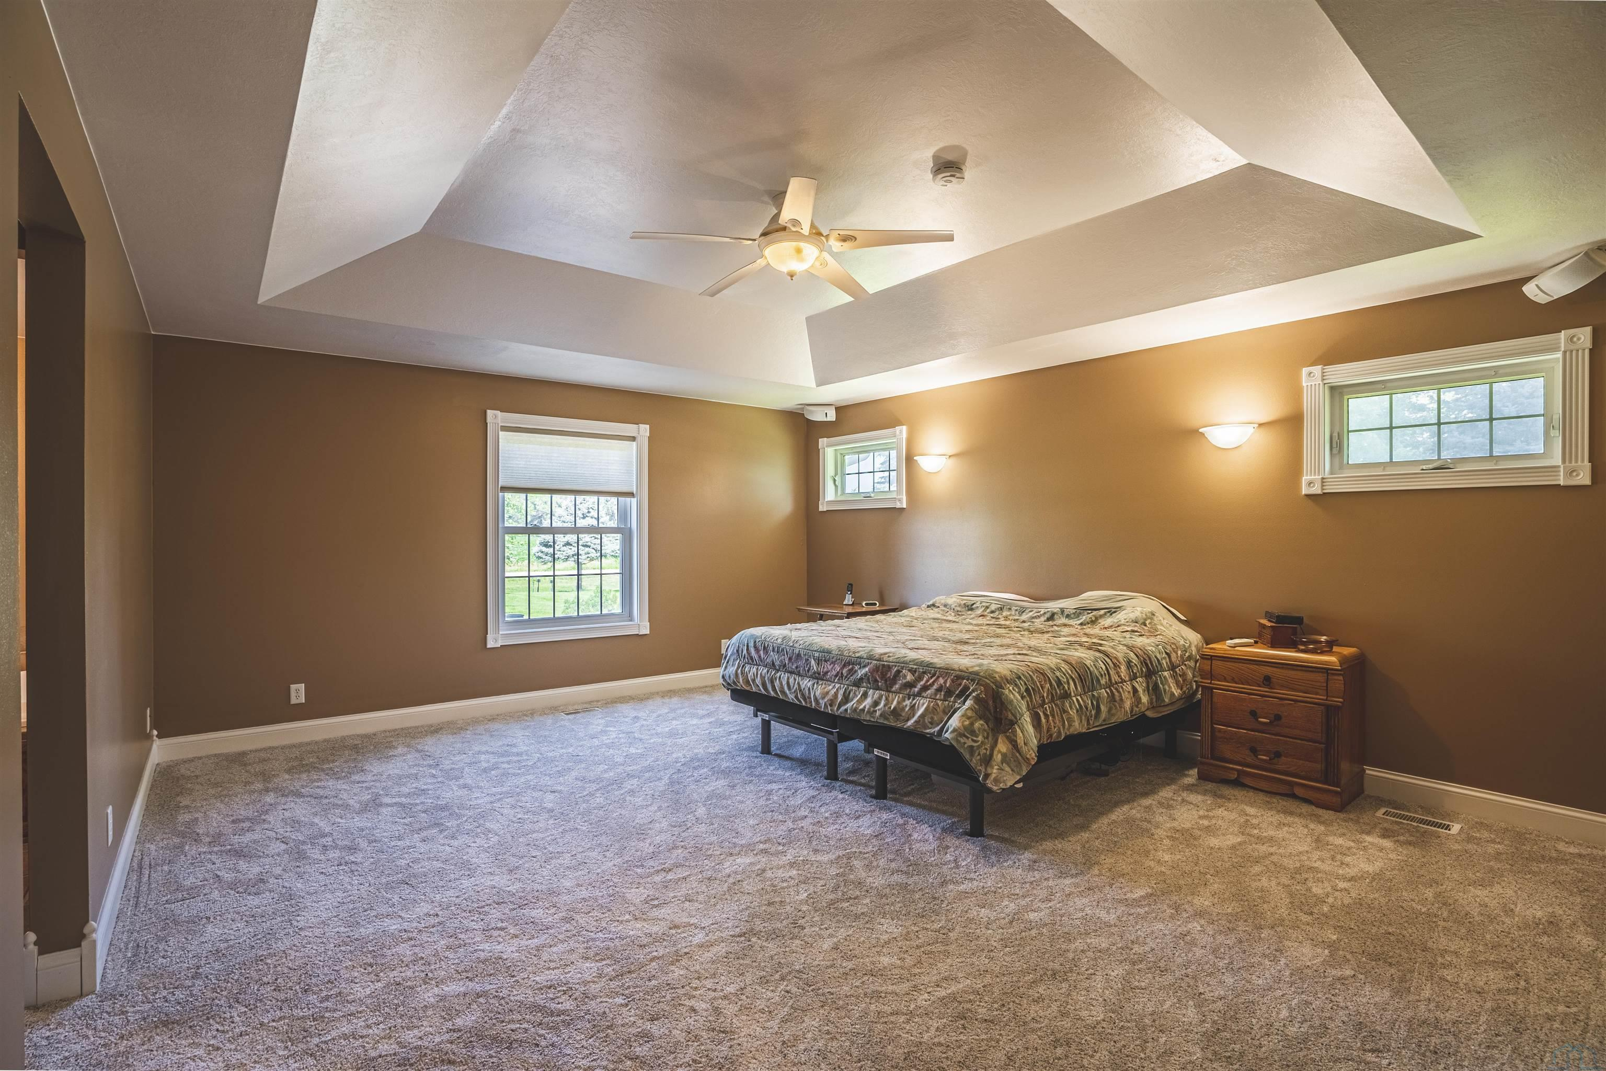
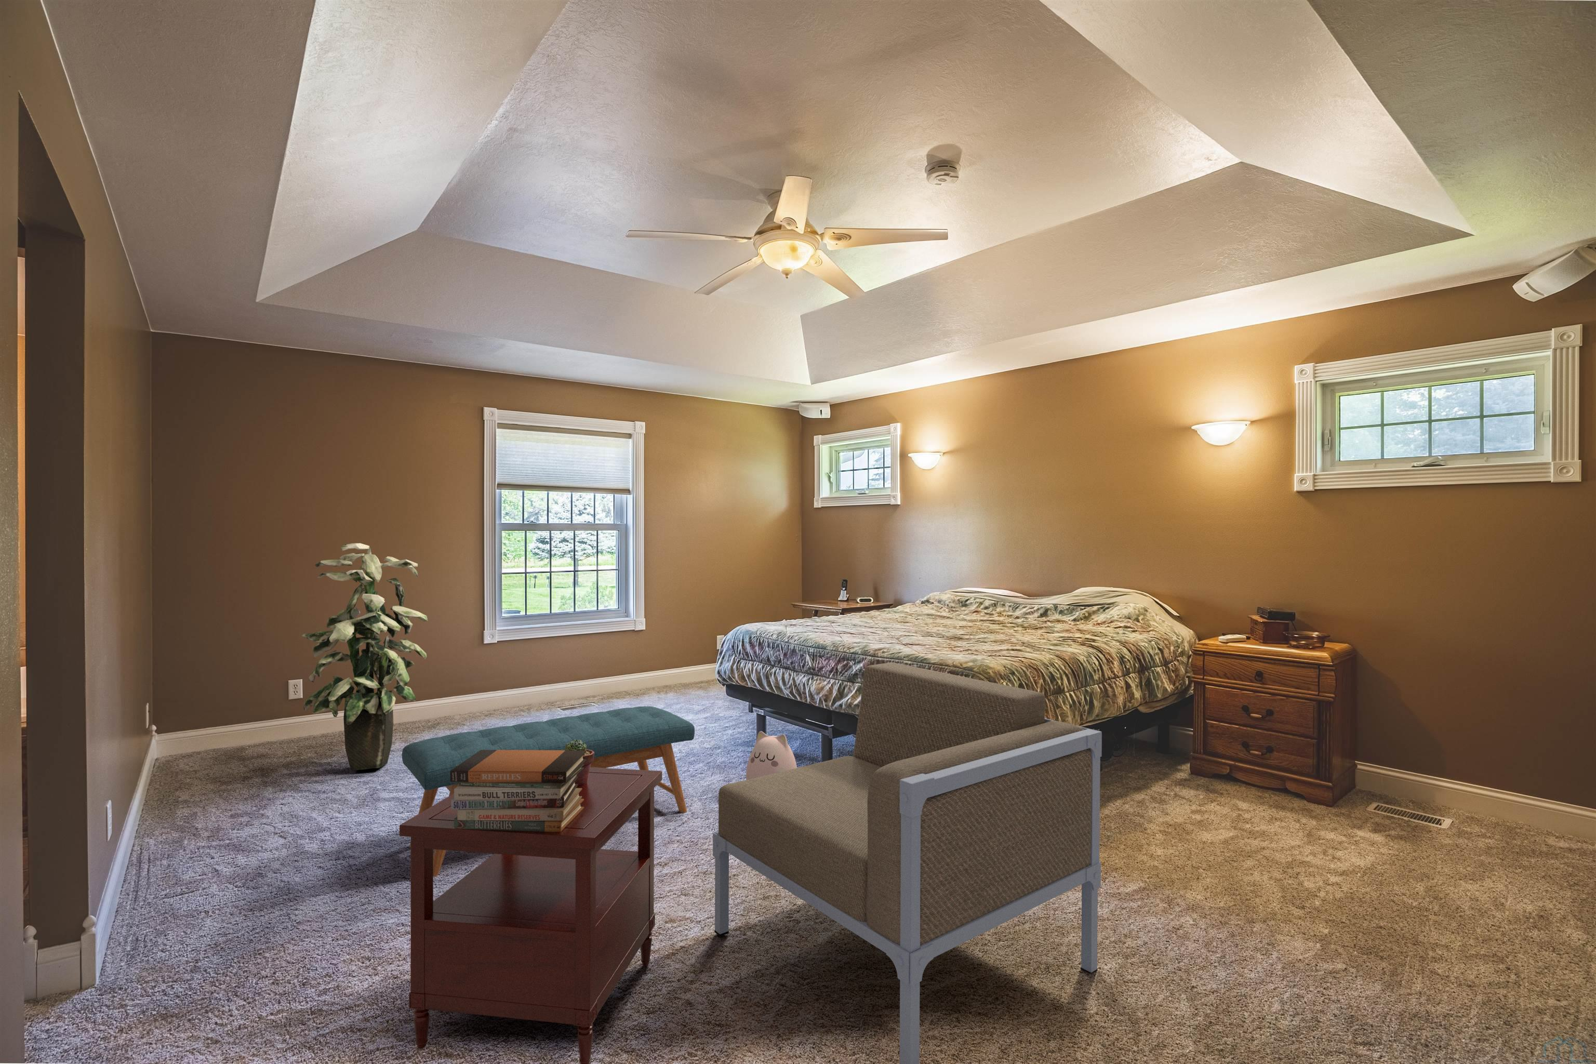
+ side table [399,767,663,1064]
+ plush toy [746,730,798,780]
+ indoor plant [302,543,428,771]
+ bench [401,705,695,878]
+ armchair [712,661,1102,1064]
+ book stack [450,749,587,832]
+ potted succulent [565,740,594,786]
